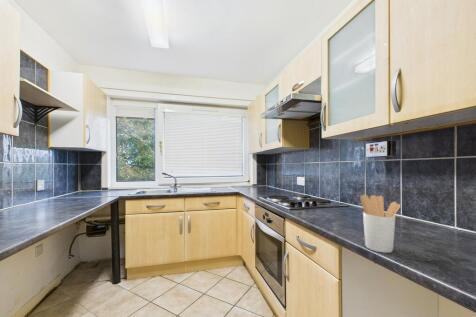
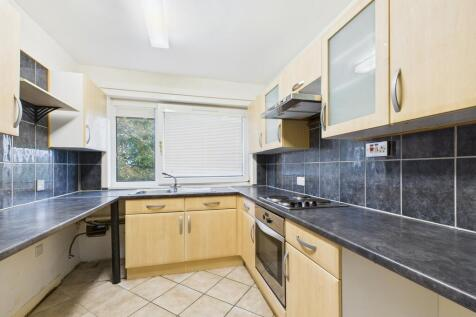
- utensil holder [360,194,402,254]
